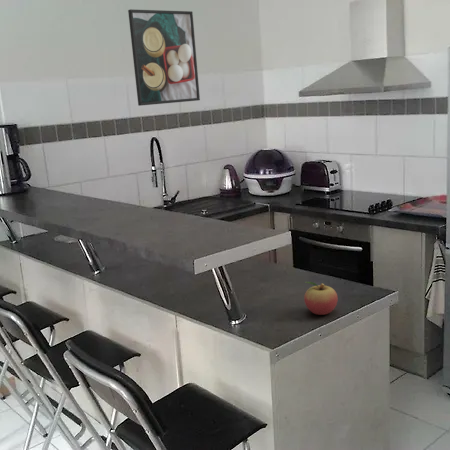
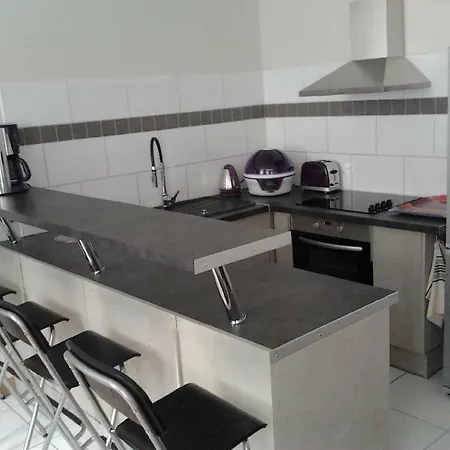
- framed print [127,8,201,107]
- fruit [303,281,339,316]
